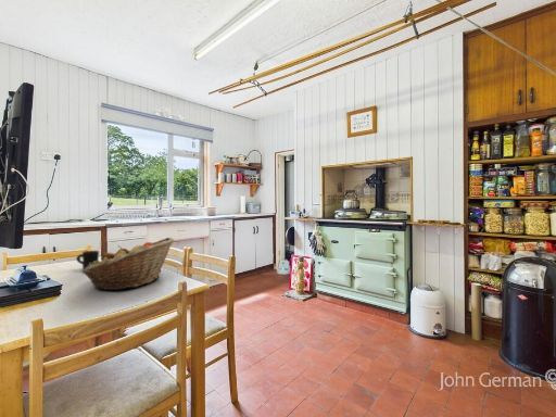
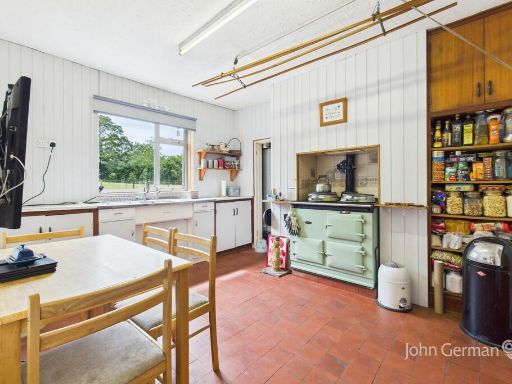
- mug [75,250,100,269]
- fruit basket [80,237,175,291]
